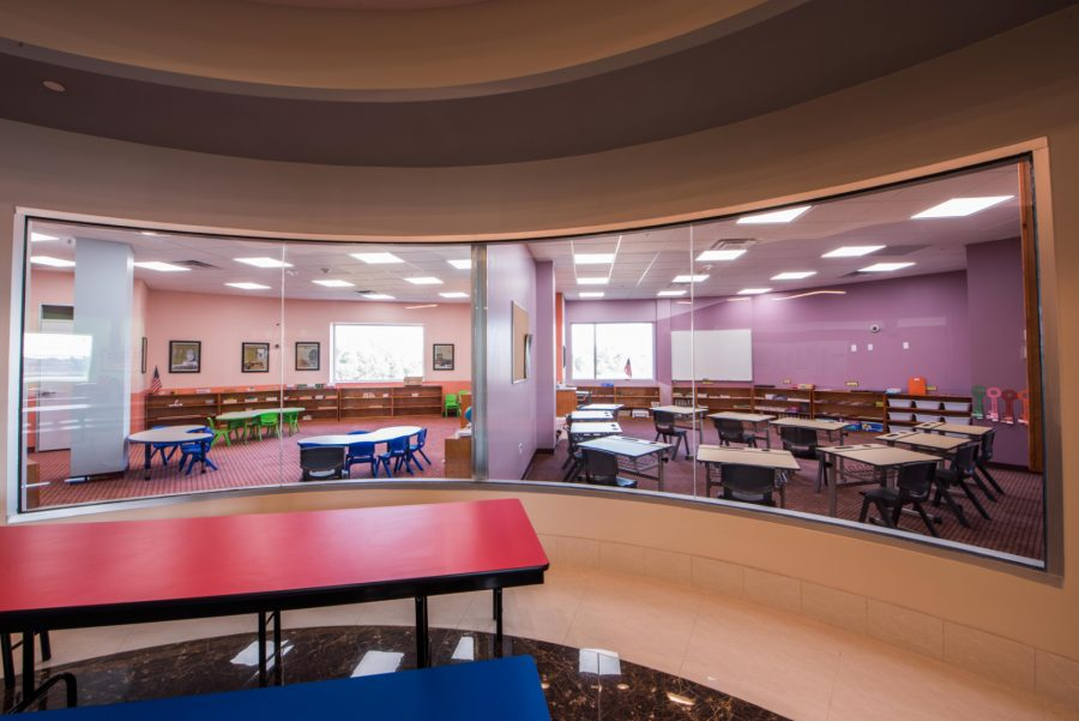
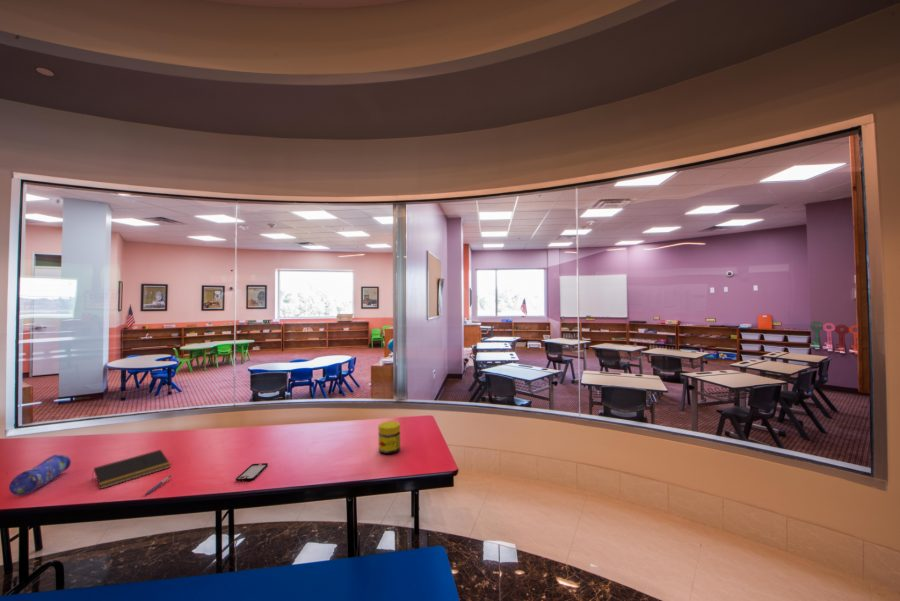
+ pen [144,474,173,496]
+ notepad [91,449,172,490]
+ smartphone [235,462,269,482]
+ pencil case [8,454,72,497]
+ jar [377,420,401,455]
